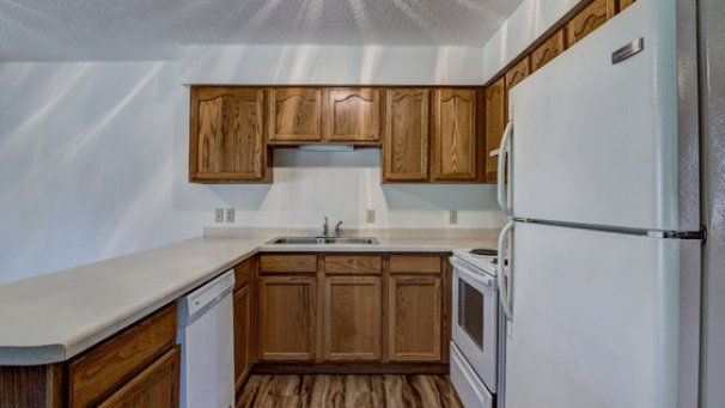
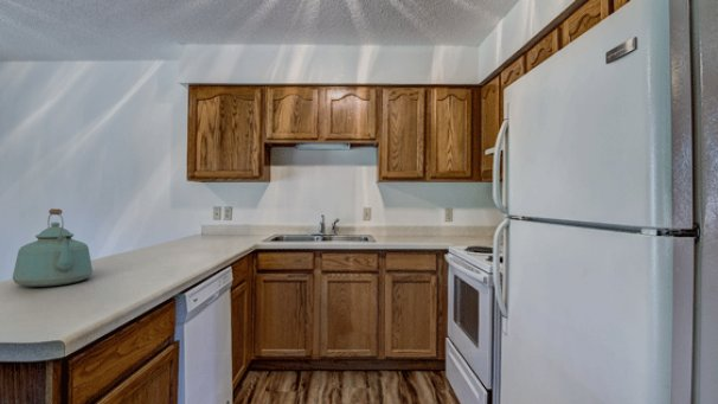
+ kettle [11,207,94,288]
